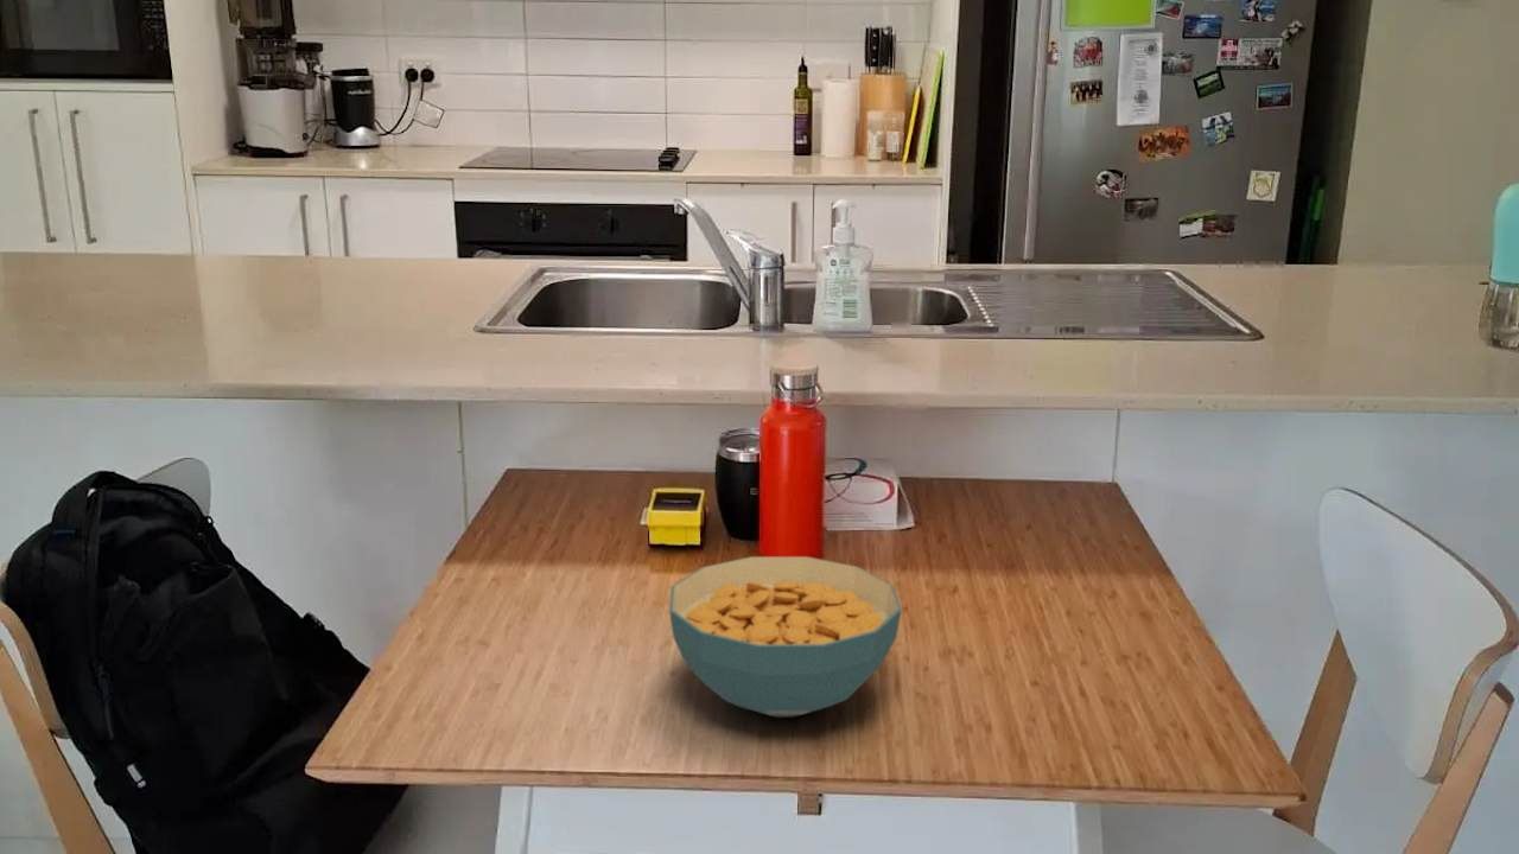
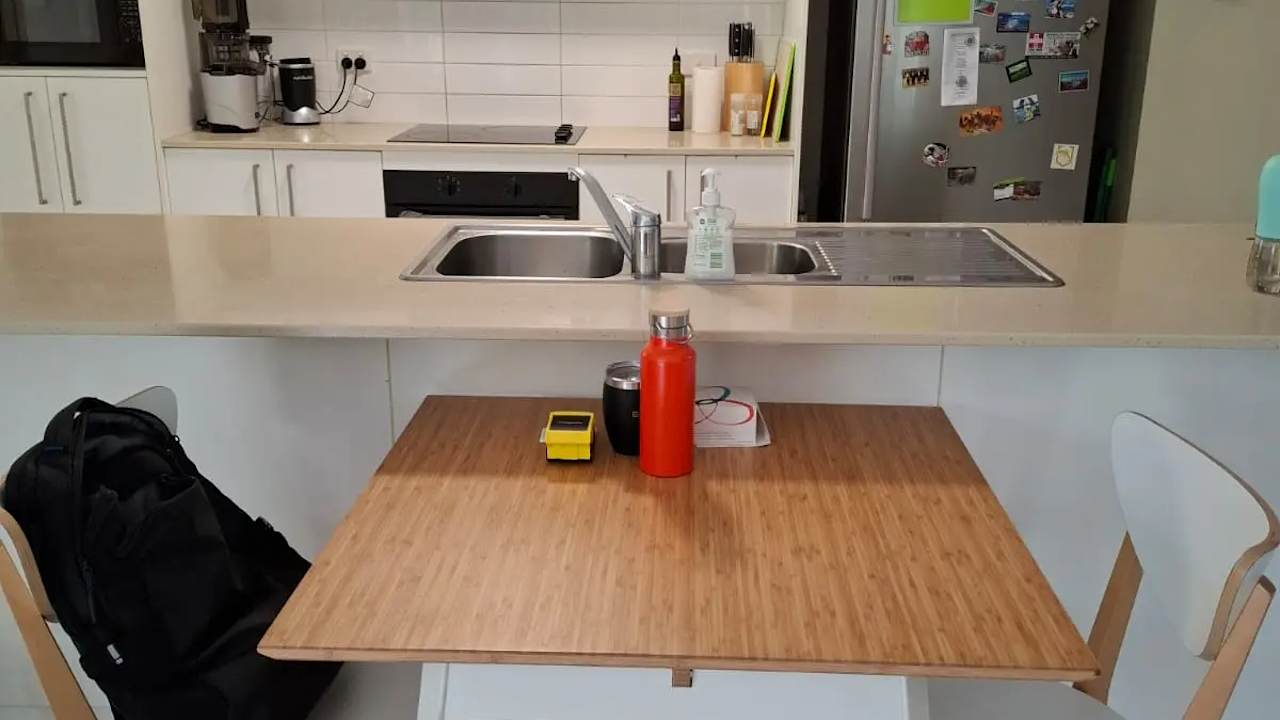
- cereal bowl [668,555,903,719]
